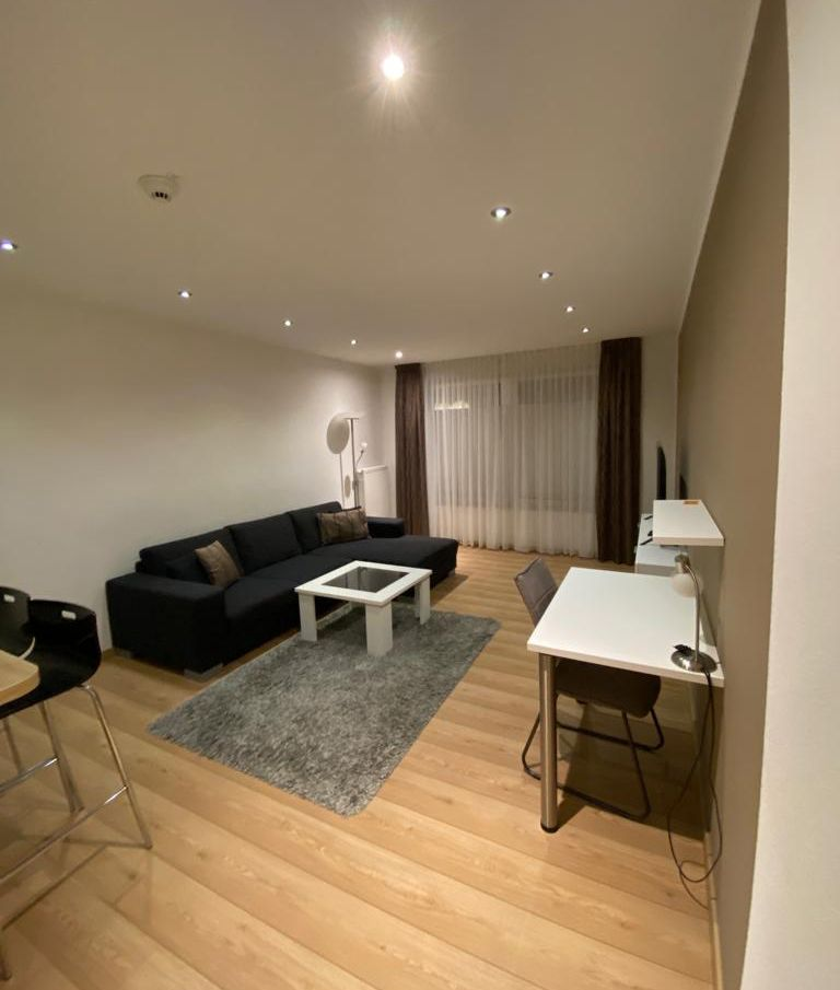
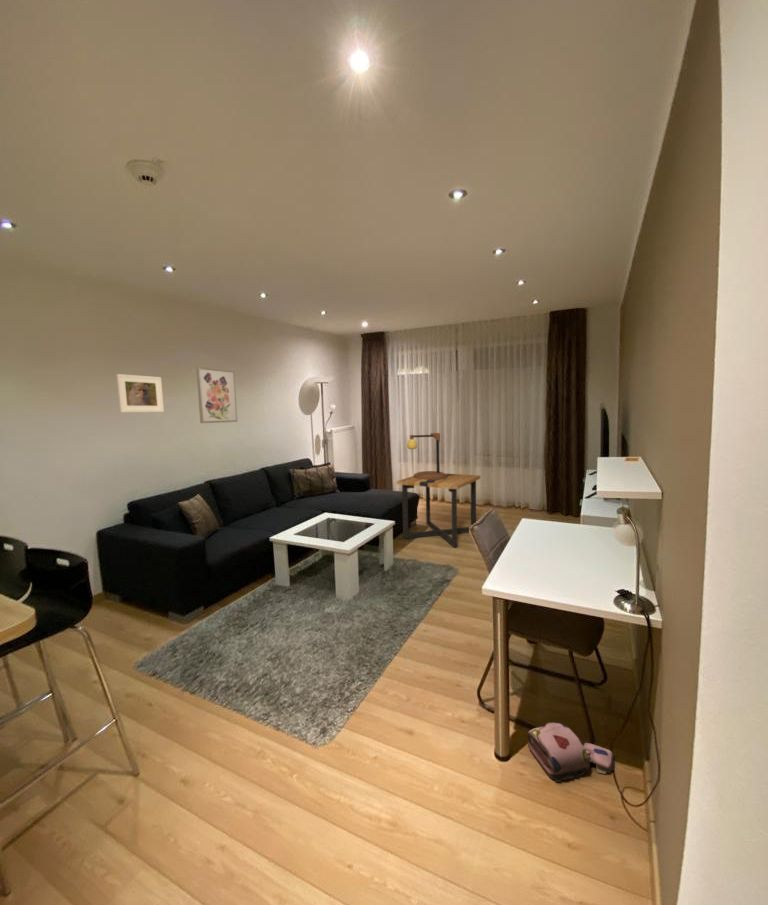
+ side table [396,472,481,548]
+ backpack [526,722,615,783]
+ table lamp [406,432,447,480]
+ wall art [195,366,238,424]
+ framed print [115,373,165,413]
